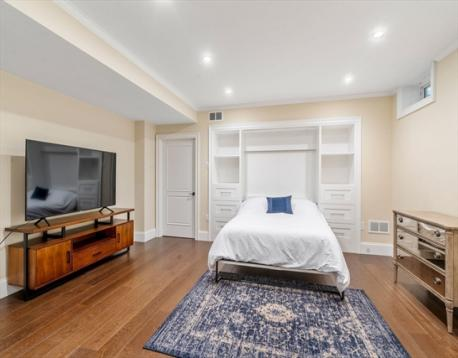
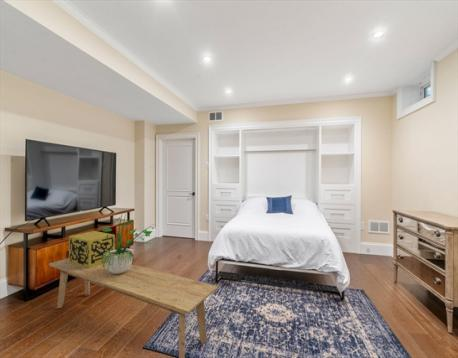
+ potted plant [100,210,155,274]
+ decorative box [68,230,116,268]
+ bench [48,257,219,358]
